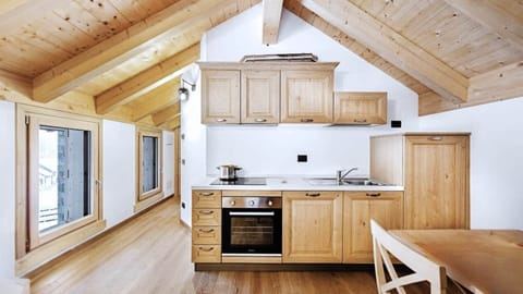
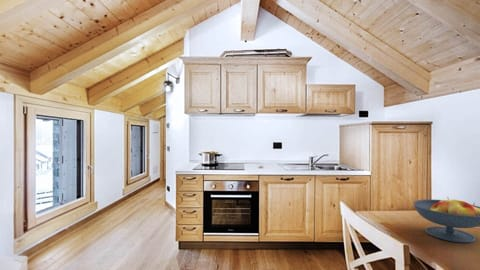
+ fruit bowl [412,196,480,244]
